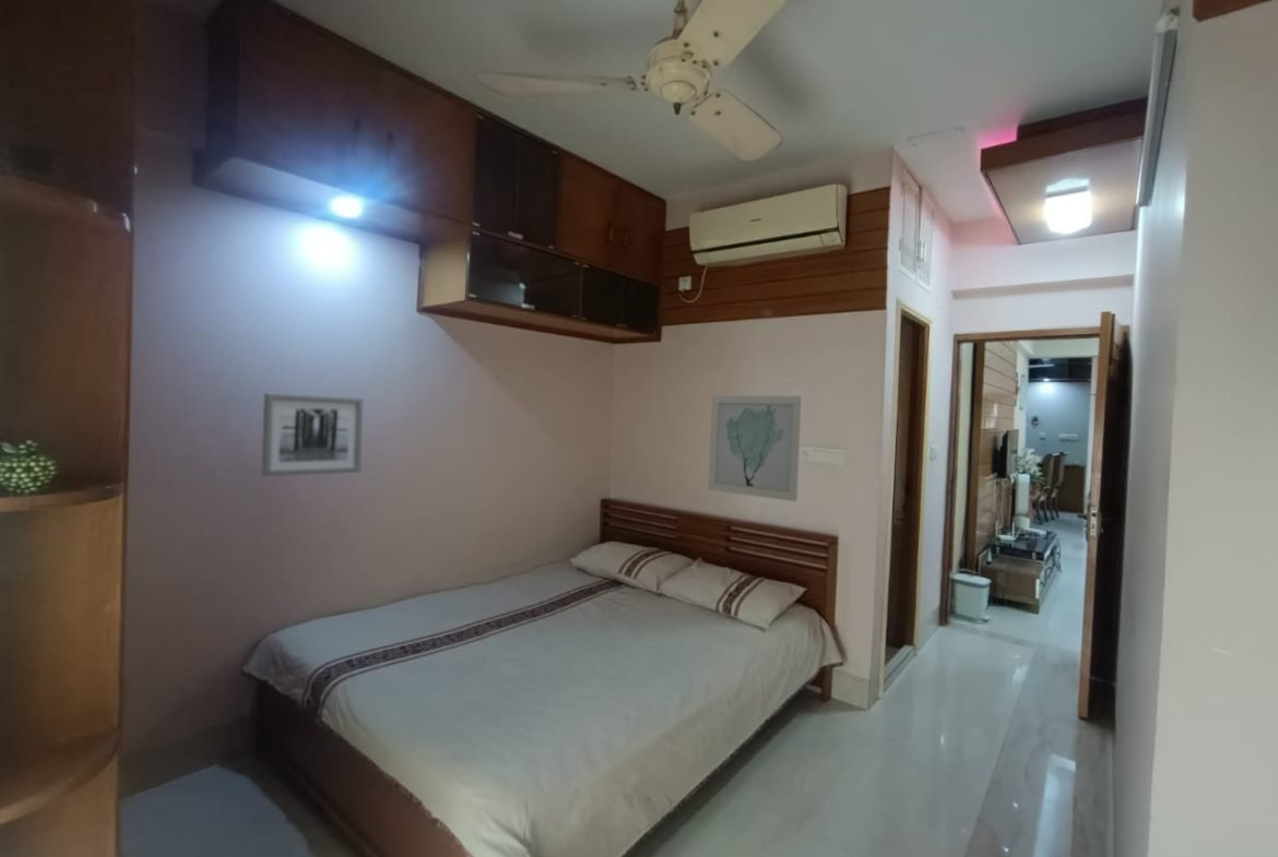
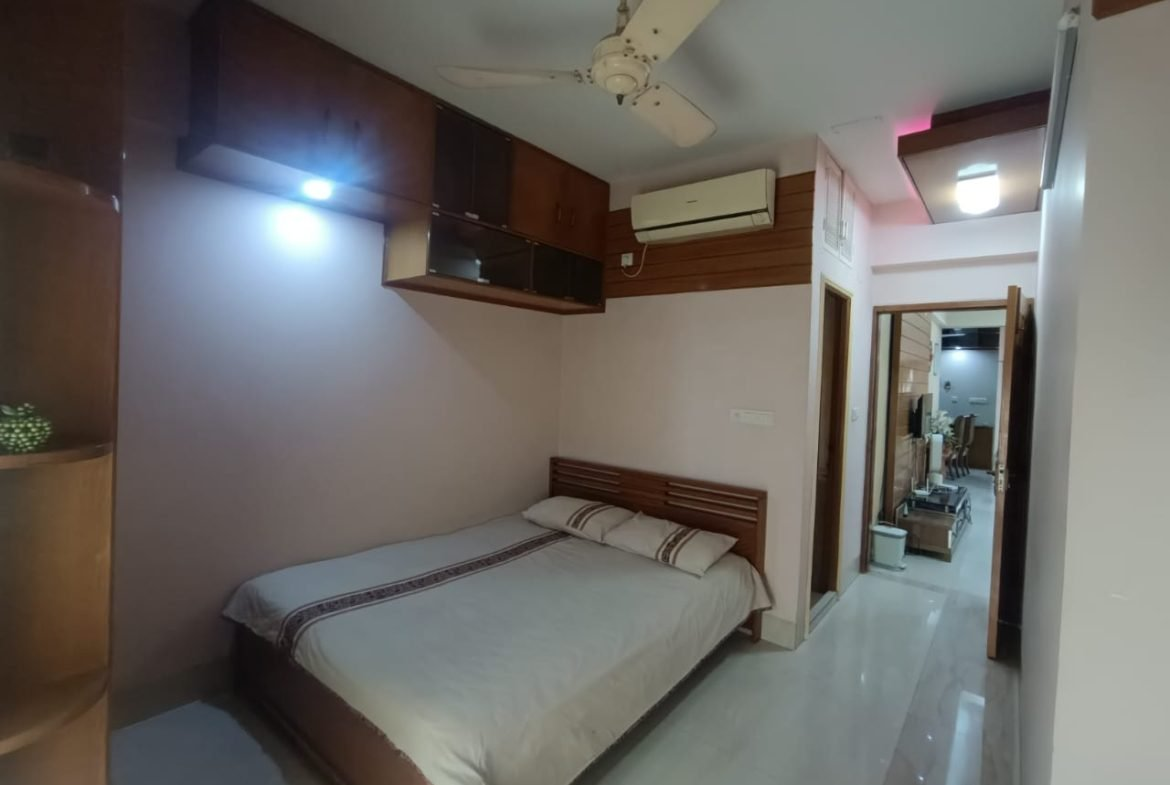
- wall art [261,392,365,477]
- wall art [707,394,804,502]
